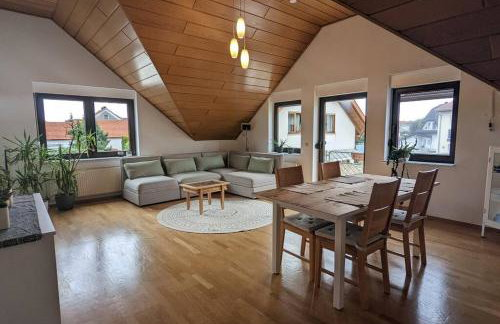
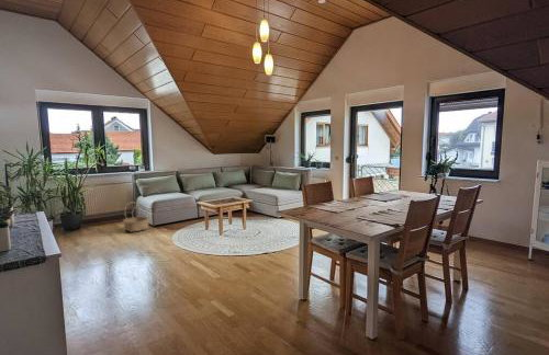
+ basket [122,202,150,232]
